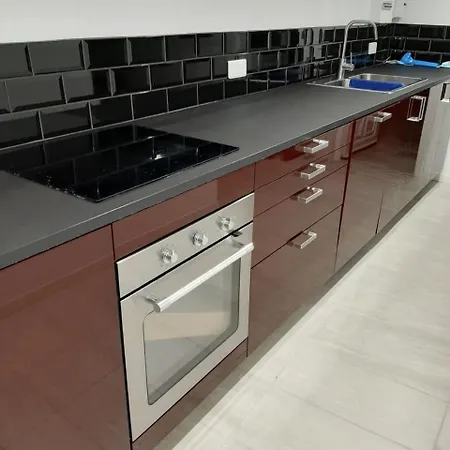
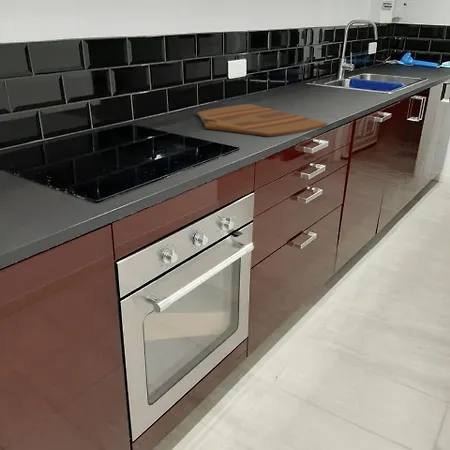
+ cutting board [196,103,329,138]
